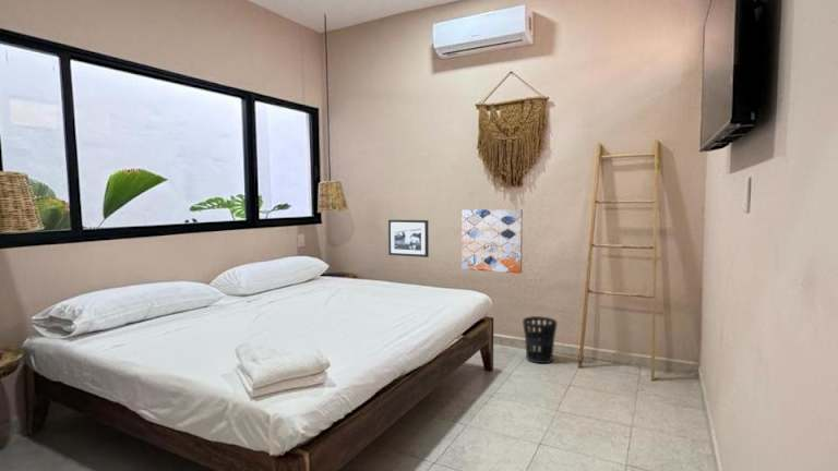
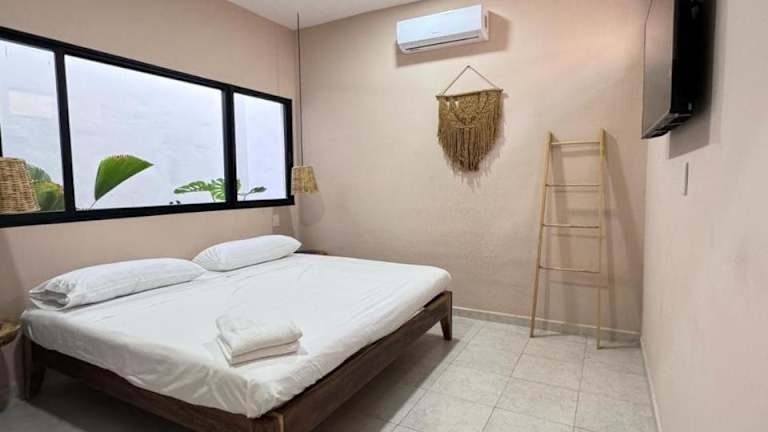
- wastebasket [522,315,559,364]
- picture frame [387,219,430,258]
- wall art [460,208,524,275]
